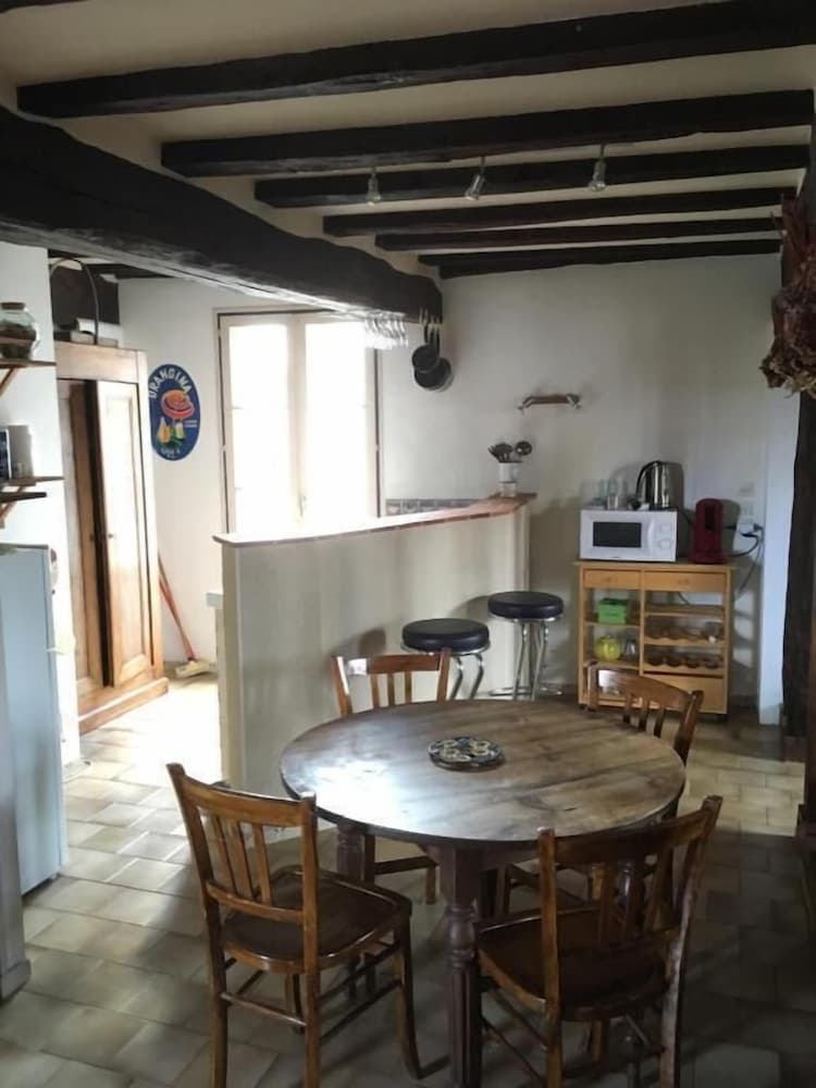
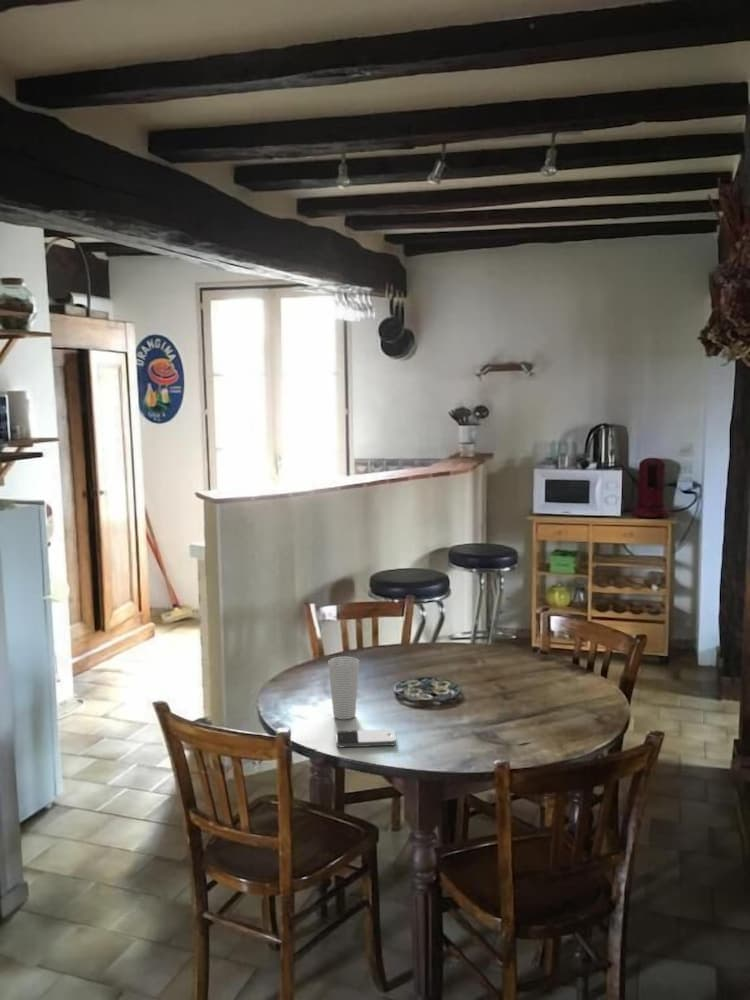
+ cup [327,655,360,720]
+ smartphone [335,728,397,748]
